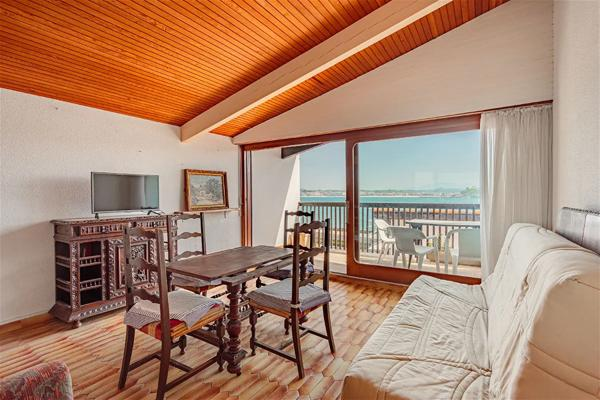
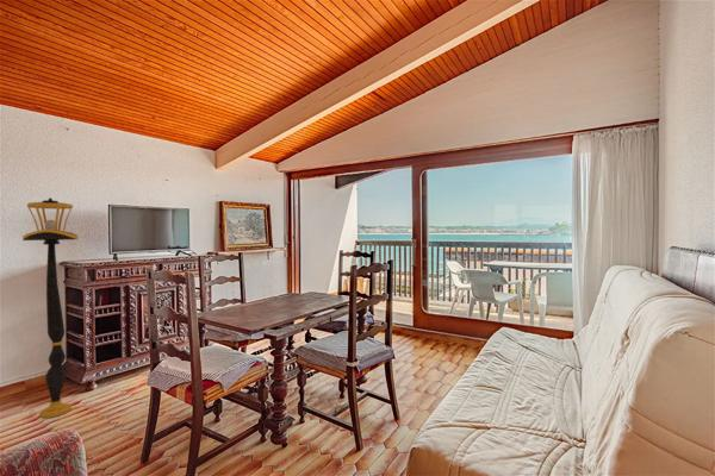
+ floor lamp [21,196,80,419]
